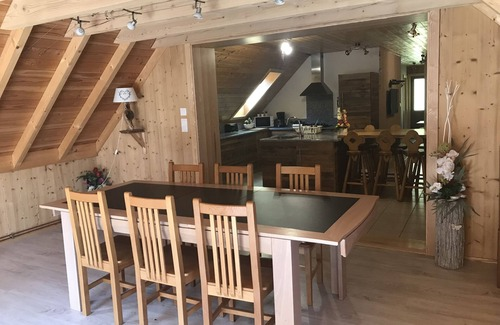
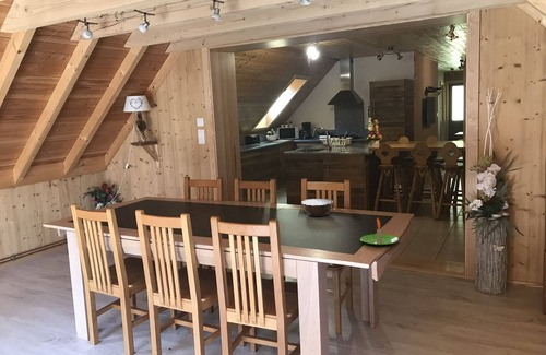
+ bowl [301,198,334,217]
+ candle [359,217,400,246]
